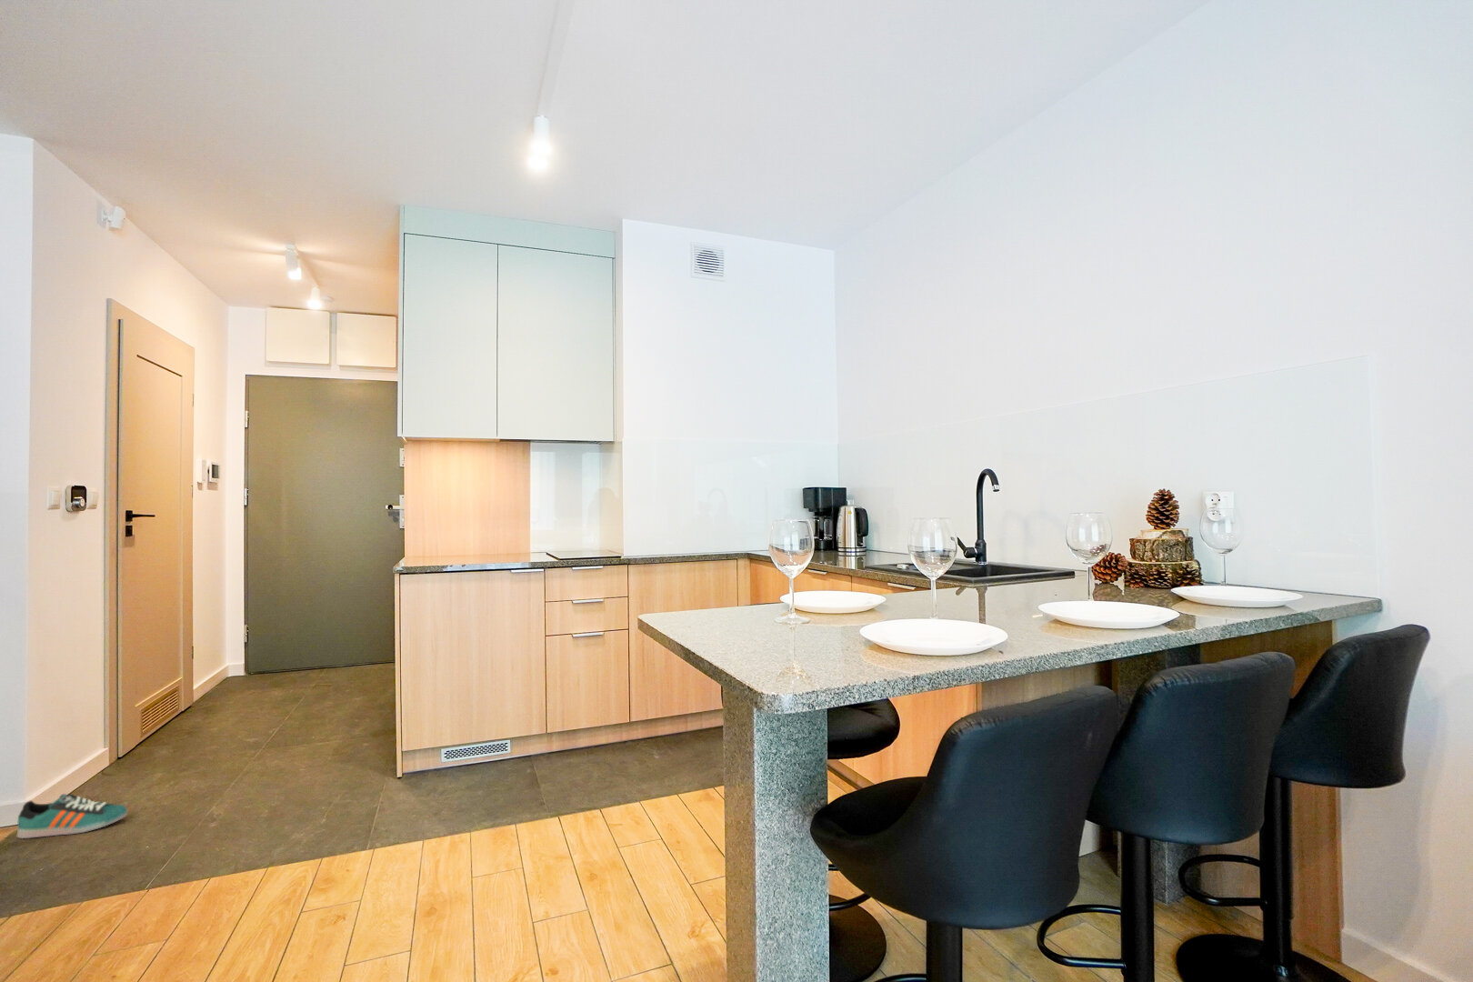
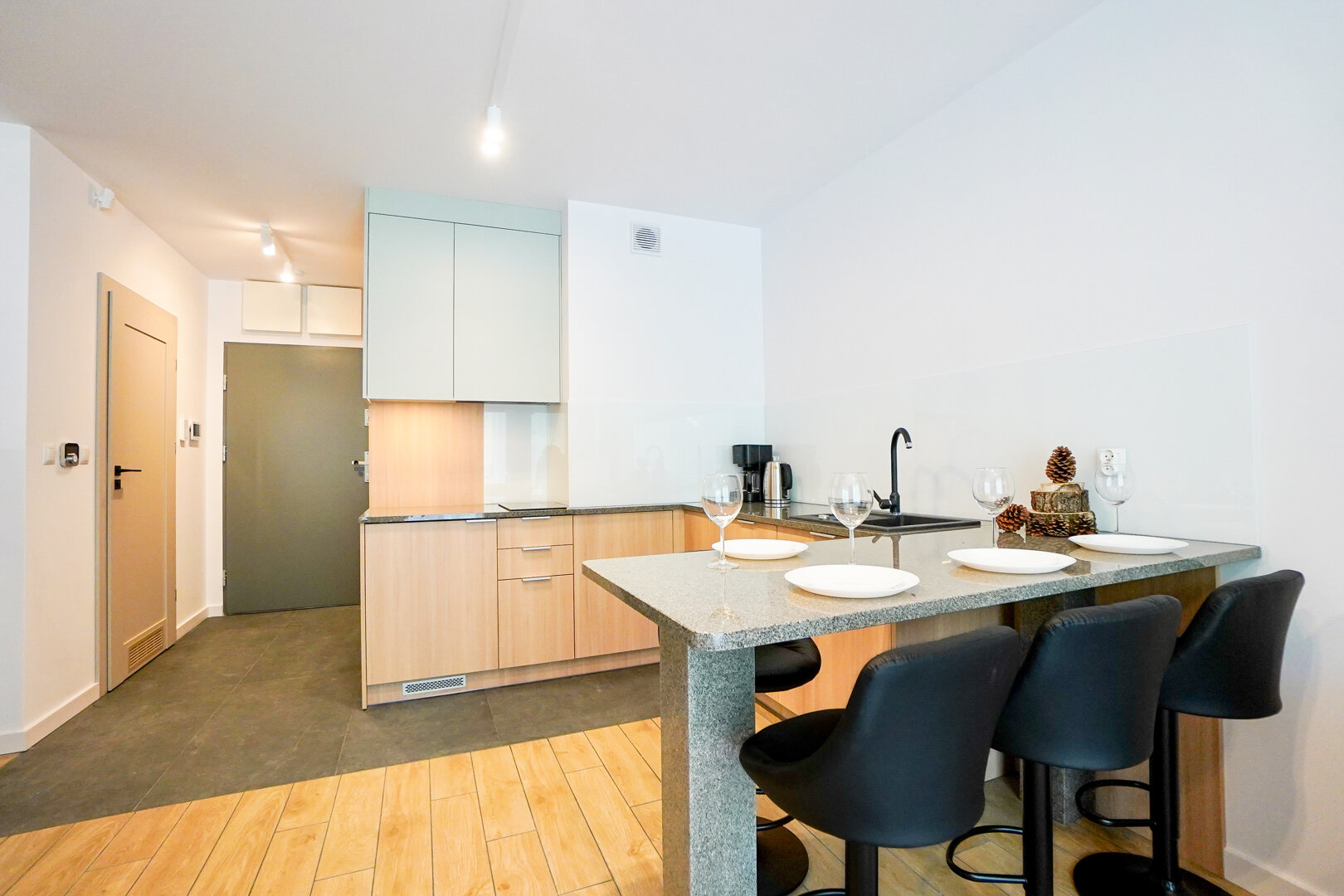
- sneaker [16,792,128,840]
